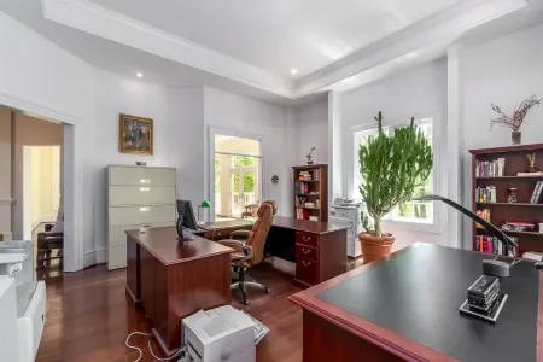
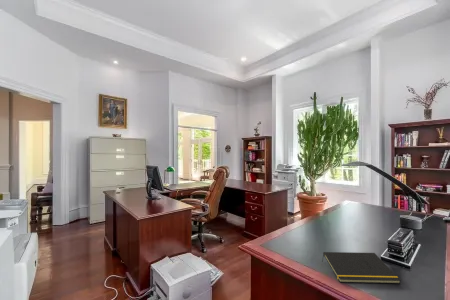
+ notepad [321,251,402,285]
